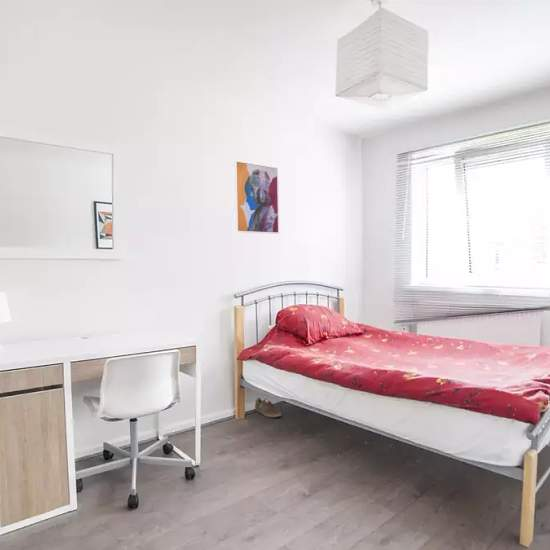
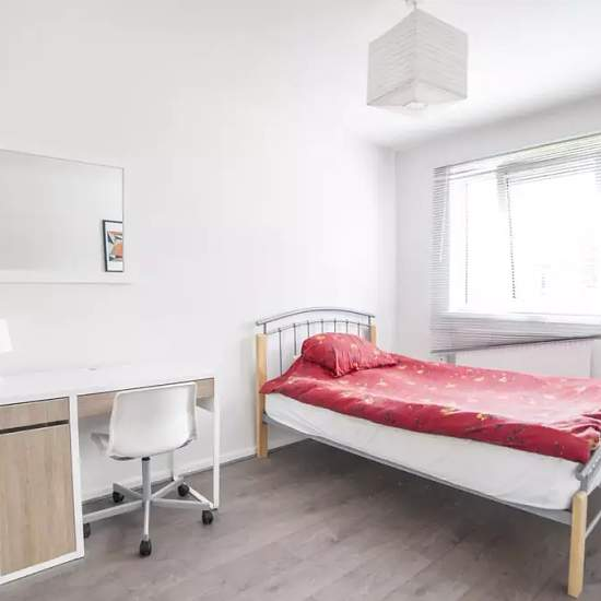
- wall art [232,159,280,235]
- sneaker [254,395,282,418]
